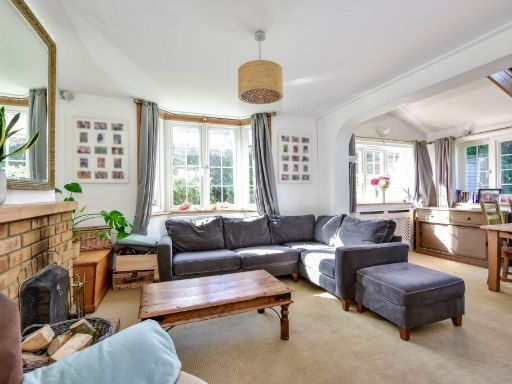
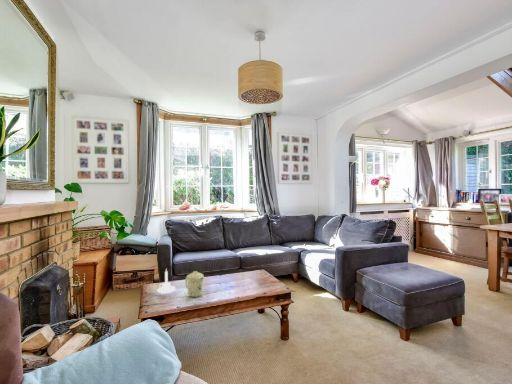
+ mug [184,270,205,298]
+ candle holder [156,268,177,295]
